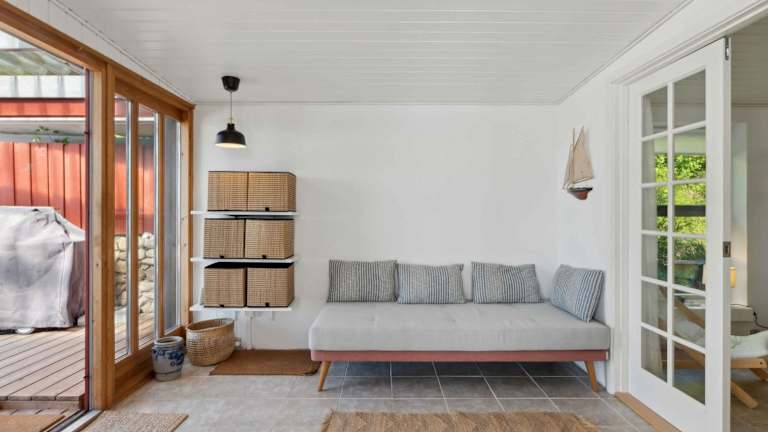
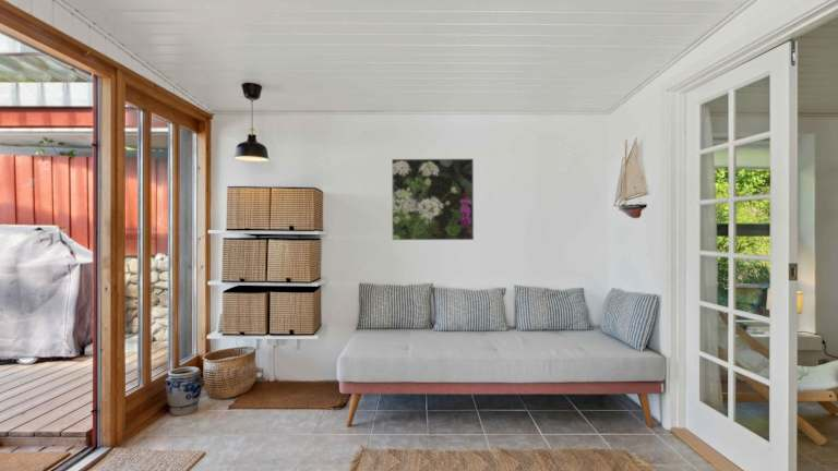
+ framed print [391,158,475,241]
